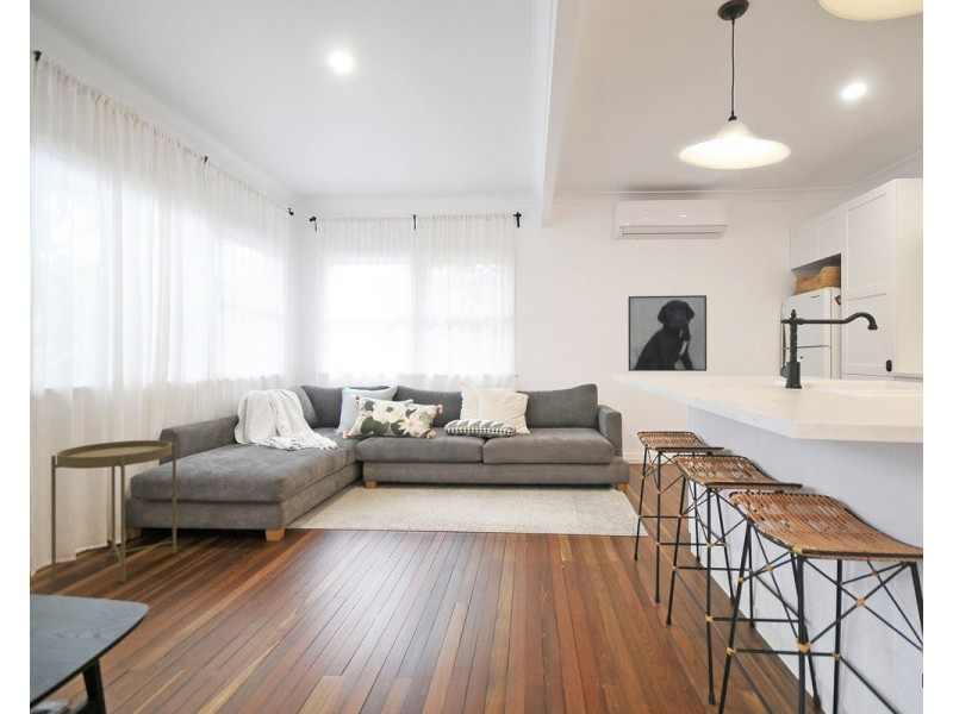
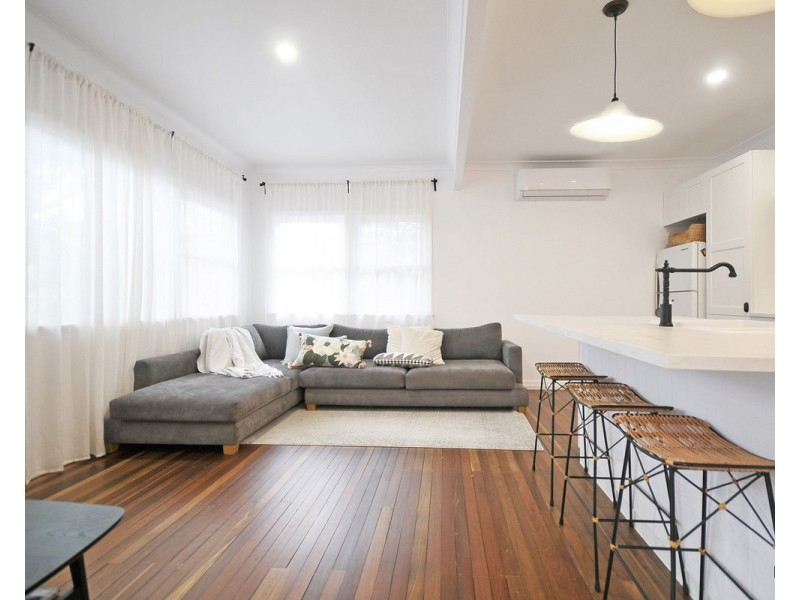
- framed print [627,294,708,372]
- side table [50,439,177,584]
